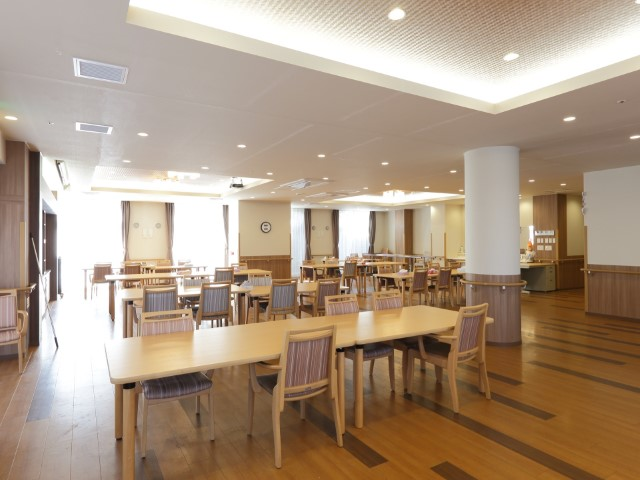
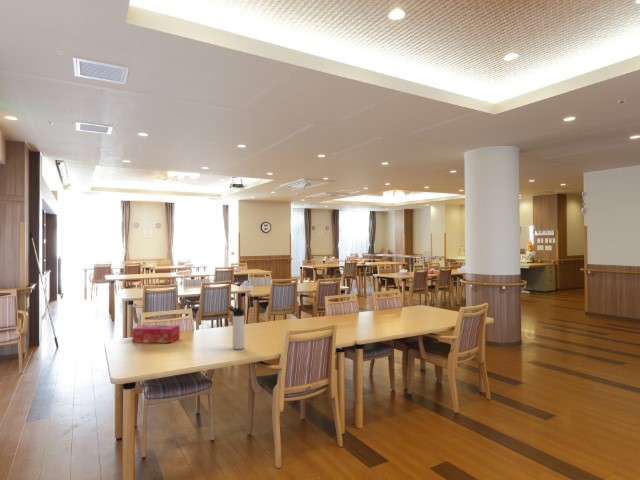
+ thermos bottle [228,306,246,350]
+ tissue box [131,324,181,344]
